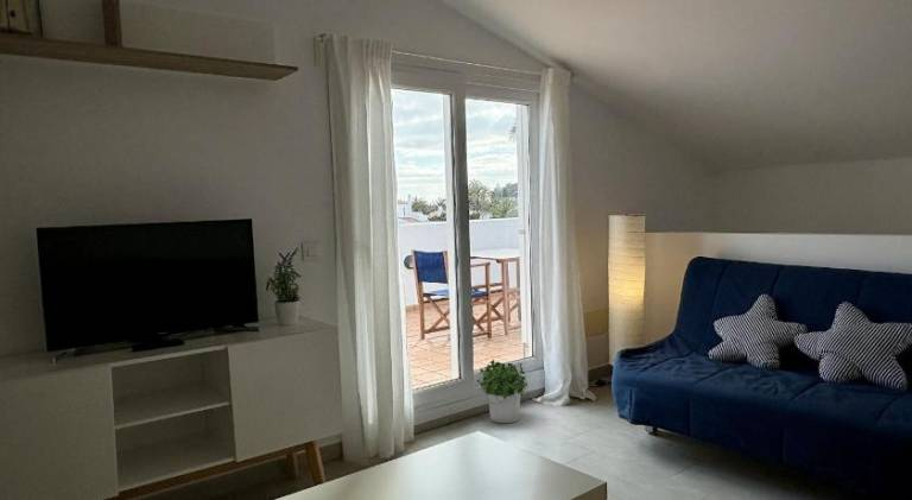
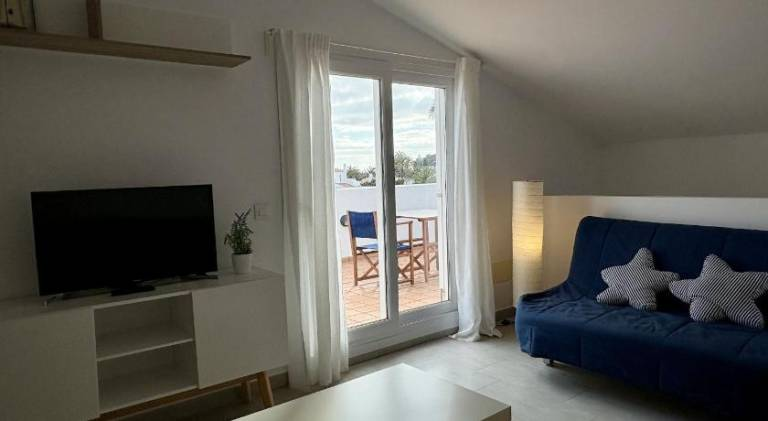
- potted plant [476,359,528,424]
